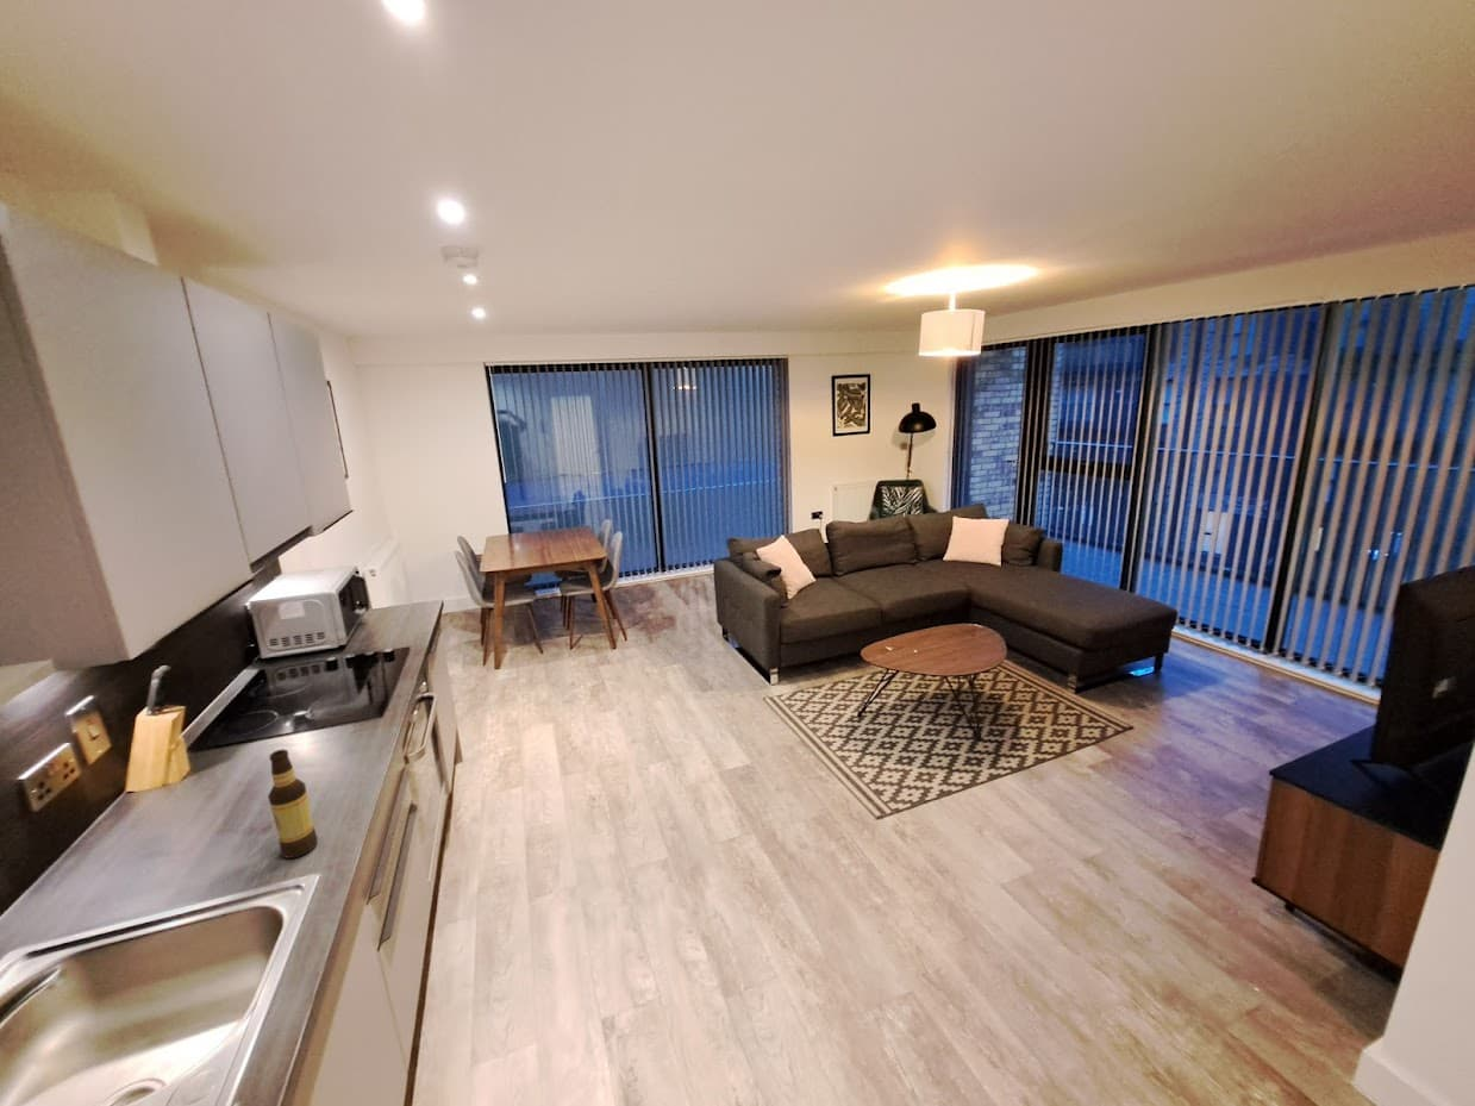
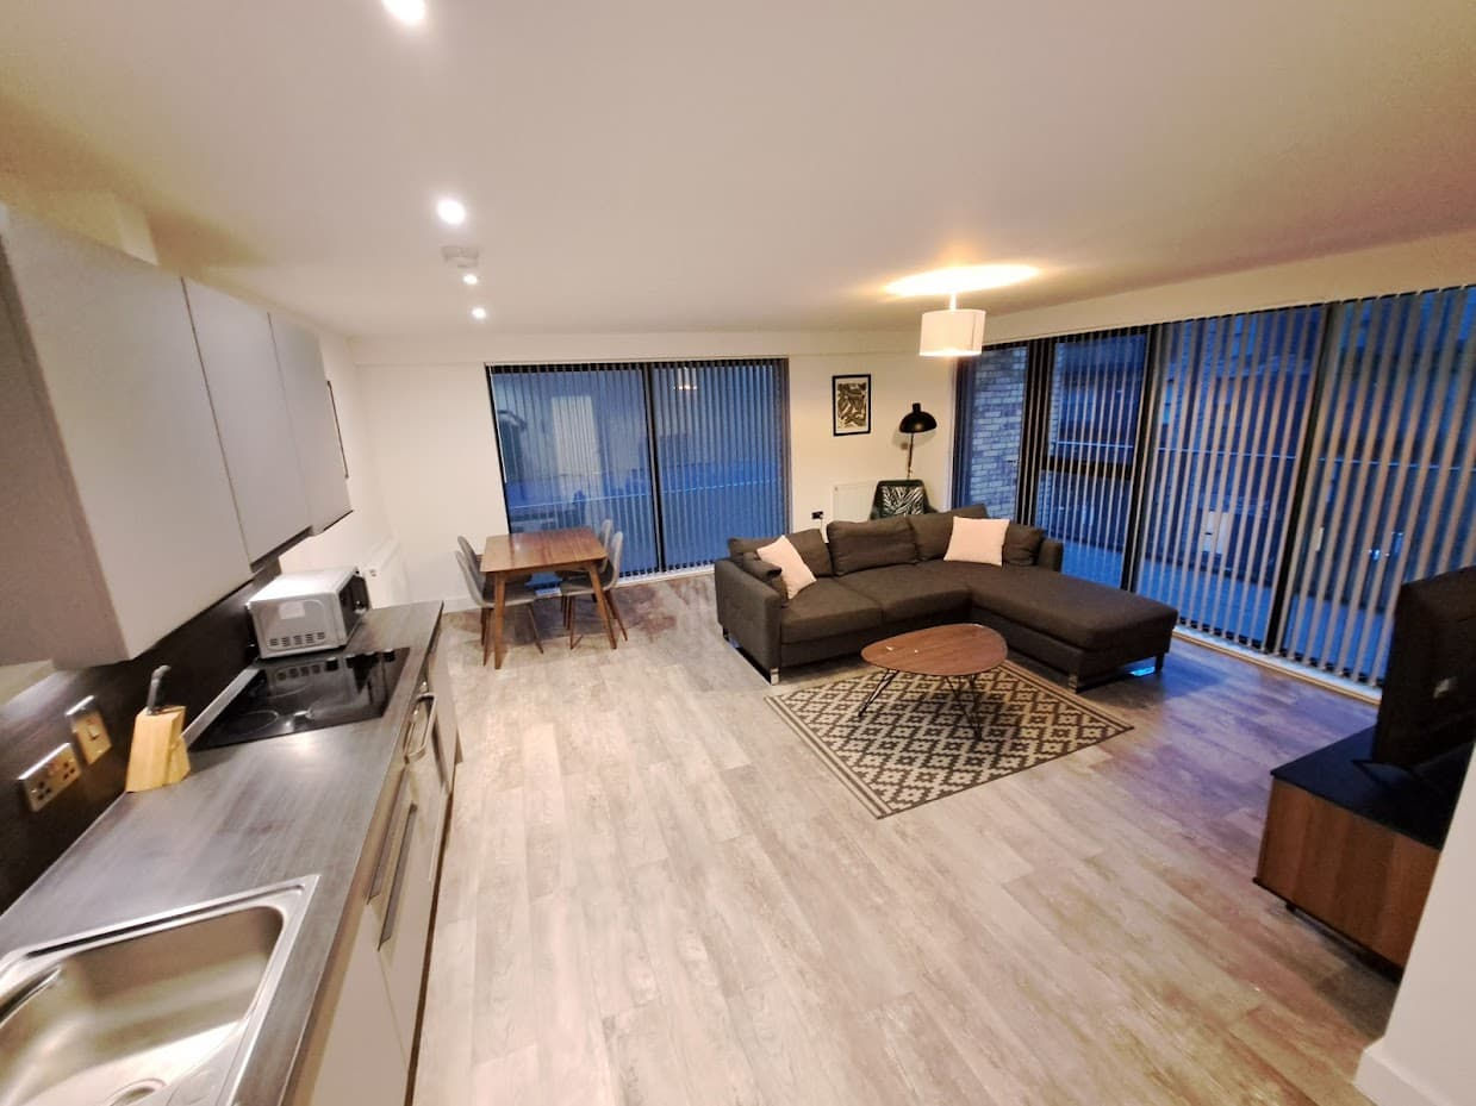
- bottle [267,749,319,860]
